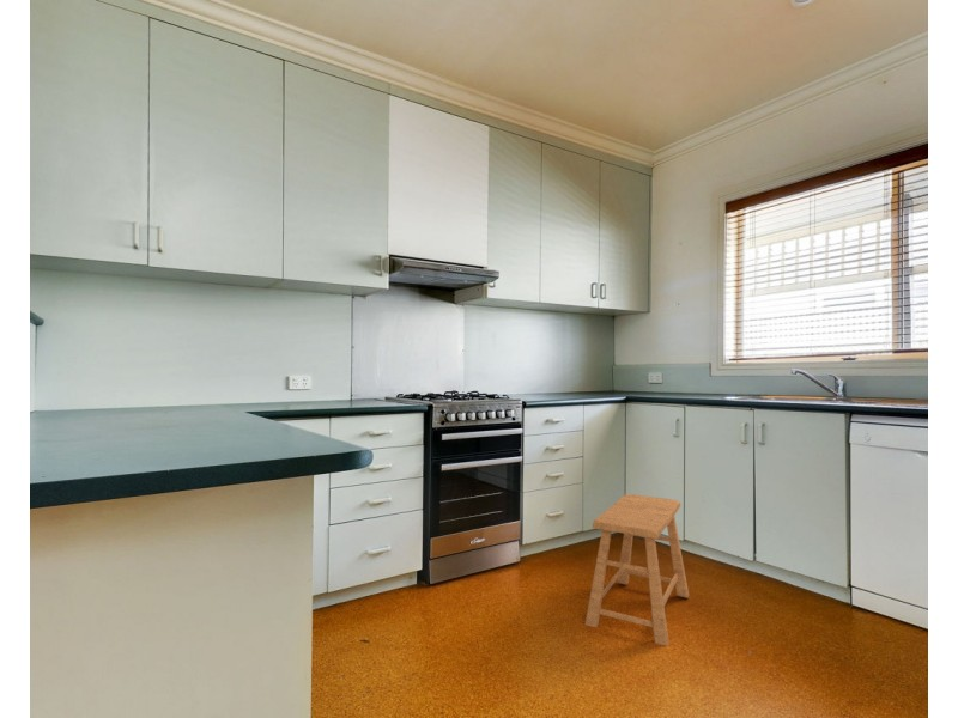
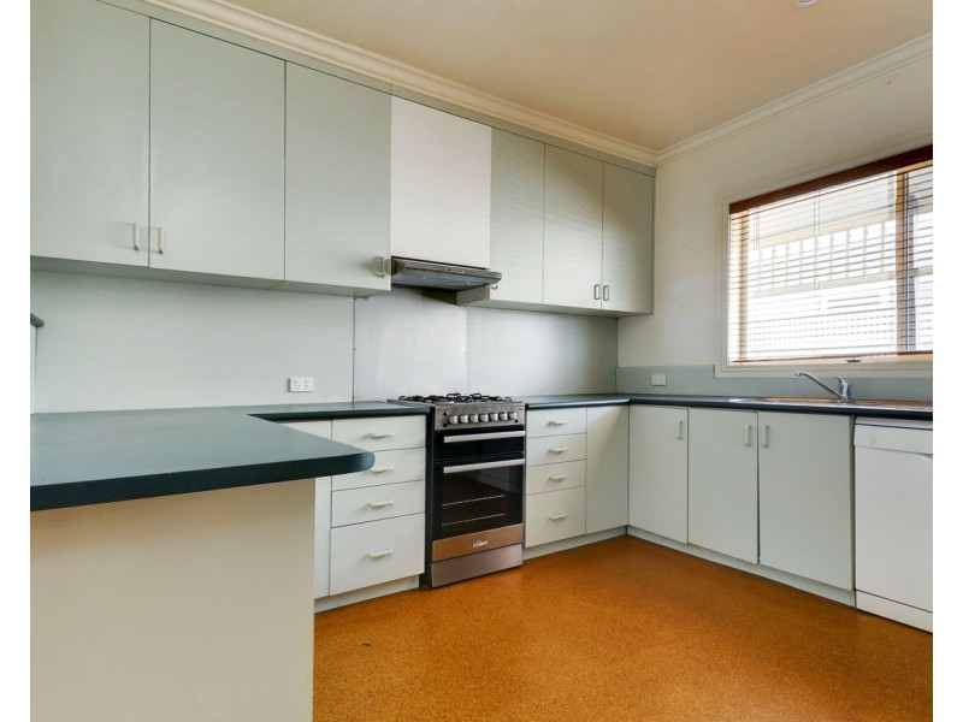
- stool [584,493,690,647]
